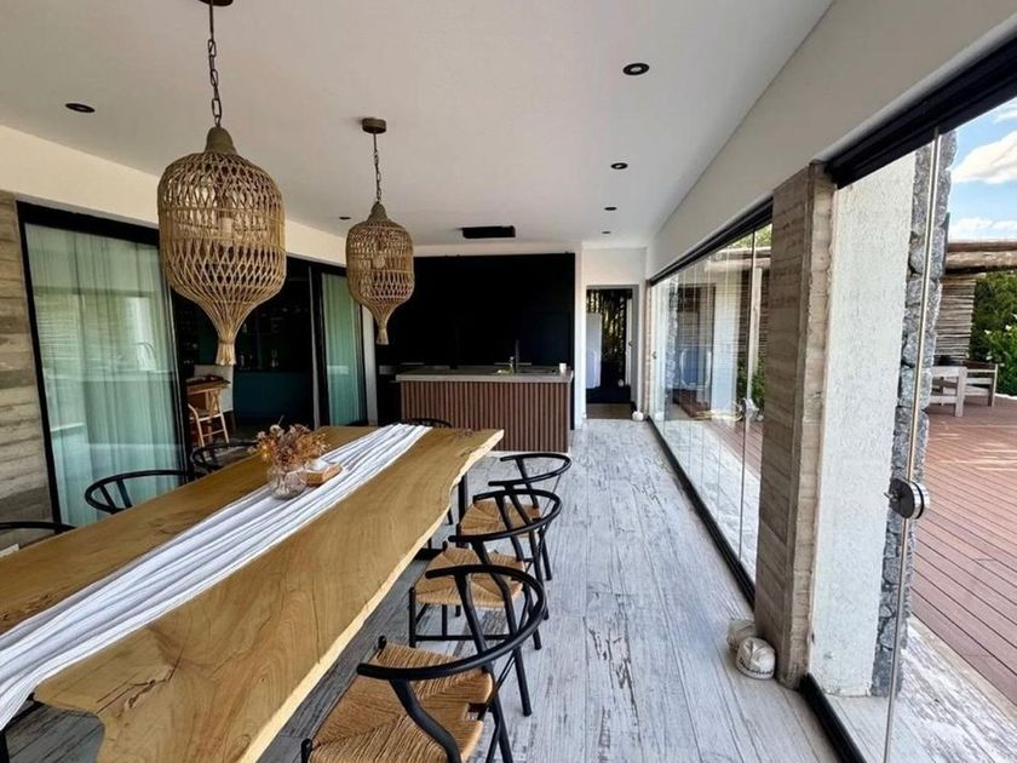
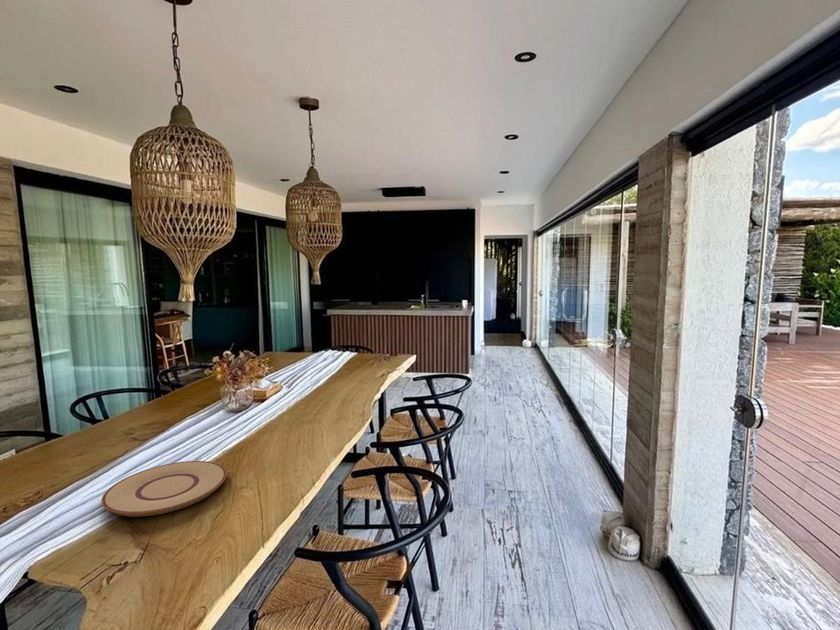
+ plate [100,460,228,517]
